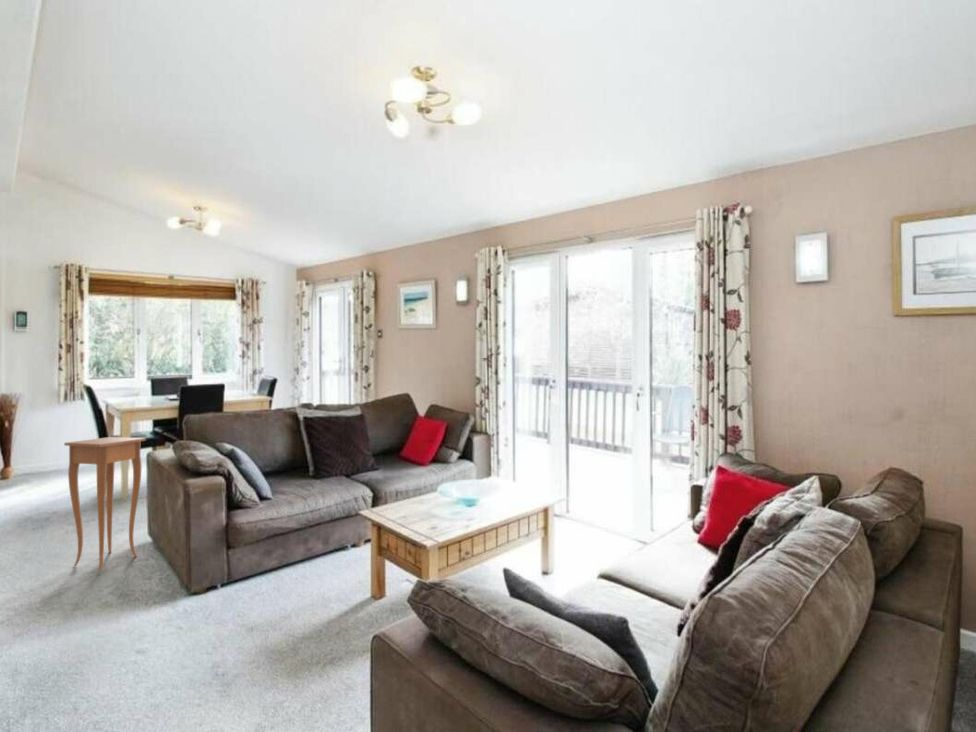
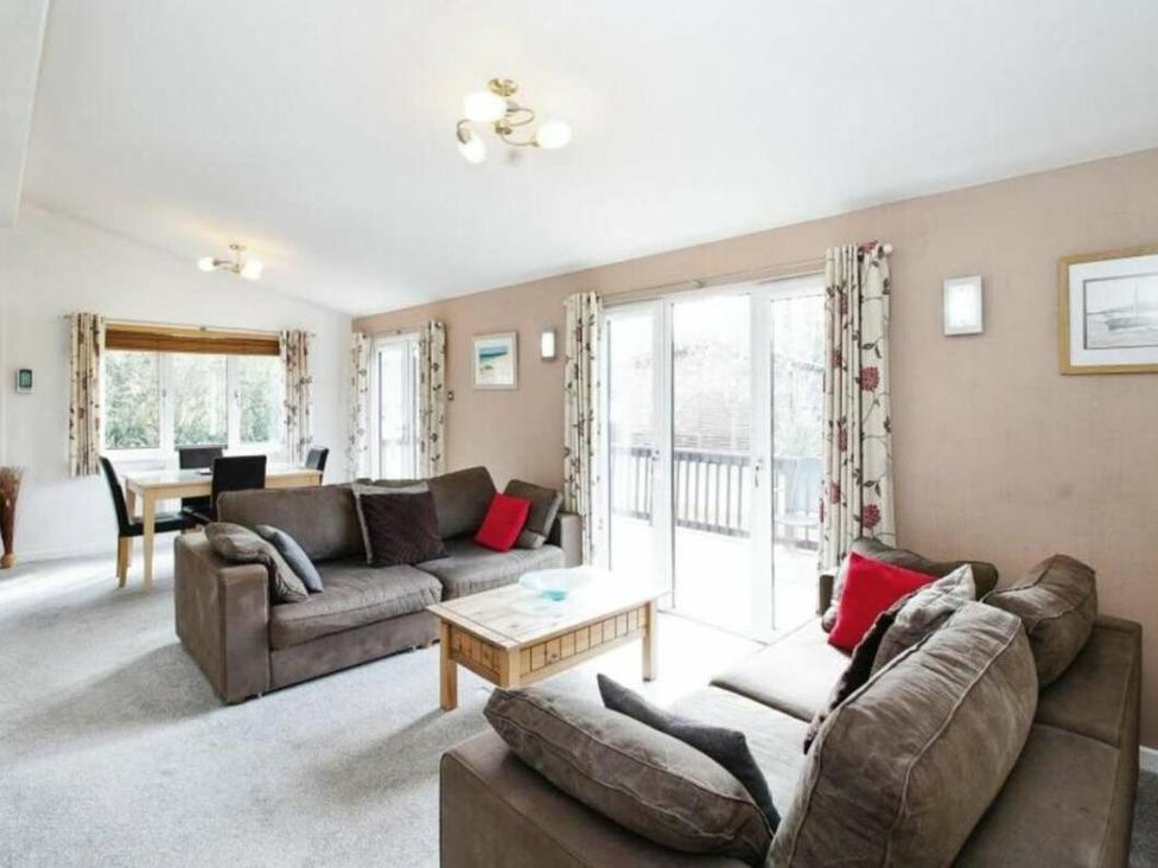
- side table [63,436,147,572]
